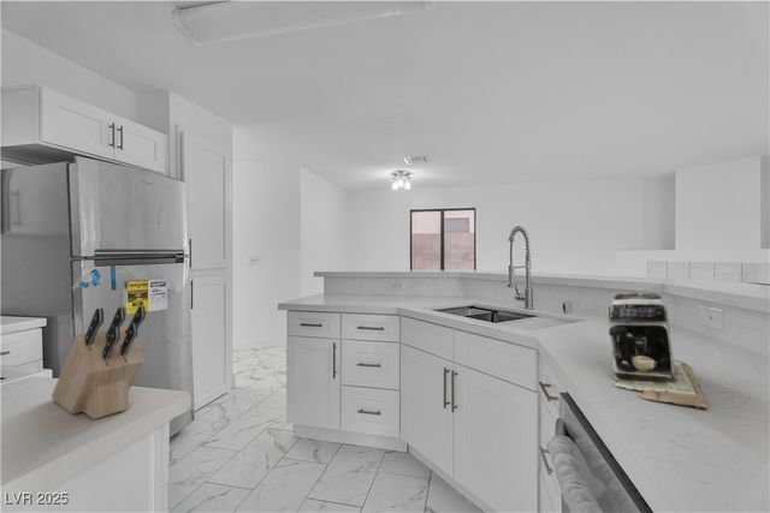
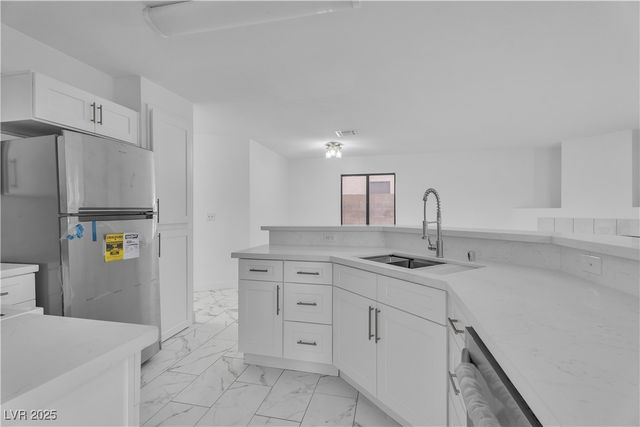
- knife block [51,304,147,420]
- coffee maker [606,292,709,411]
